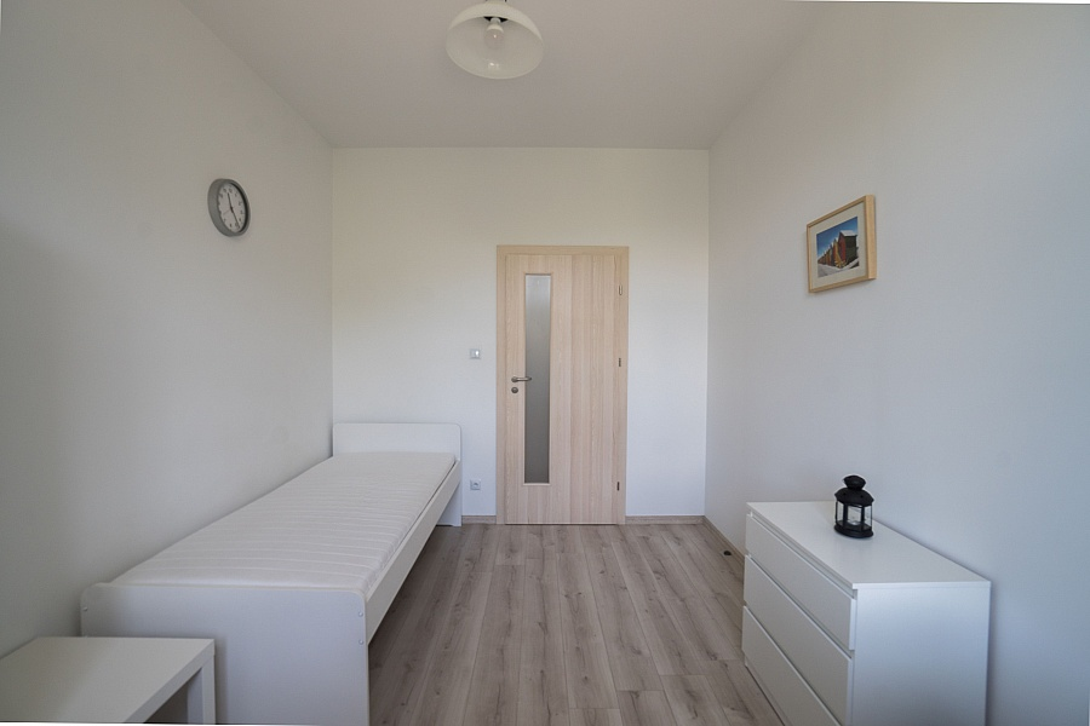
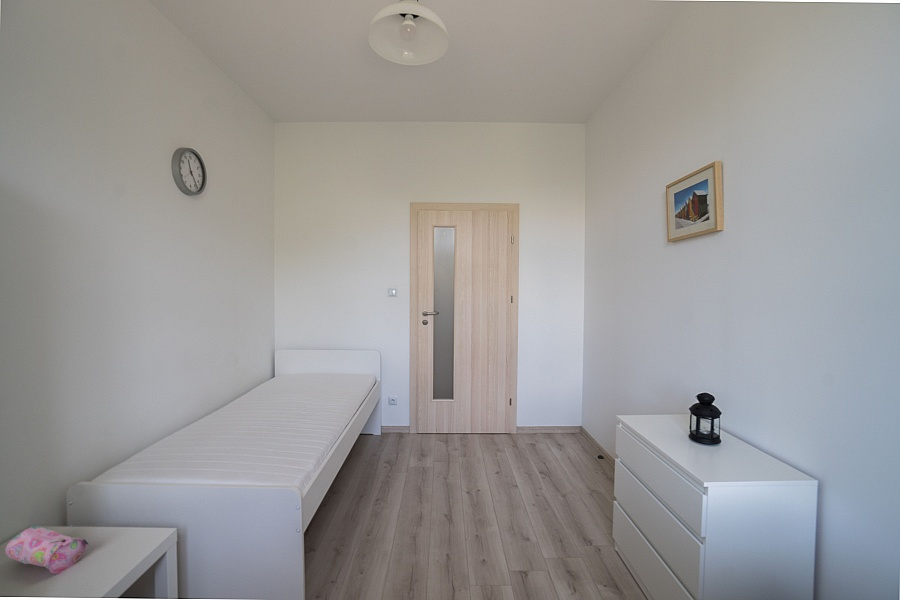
+ pencil case [4,525,90,575]
